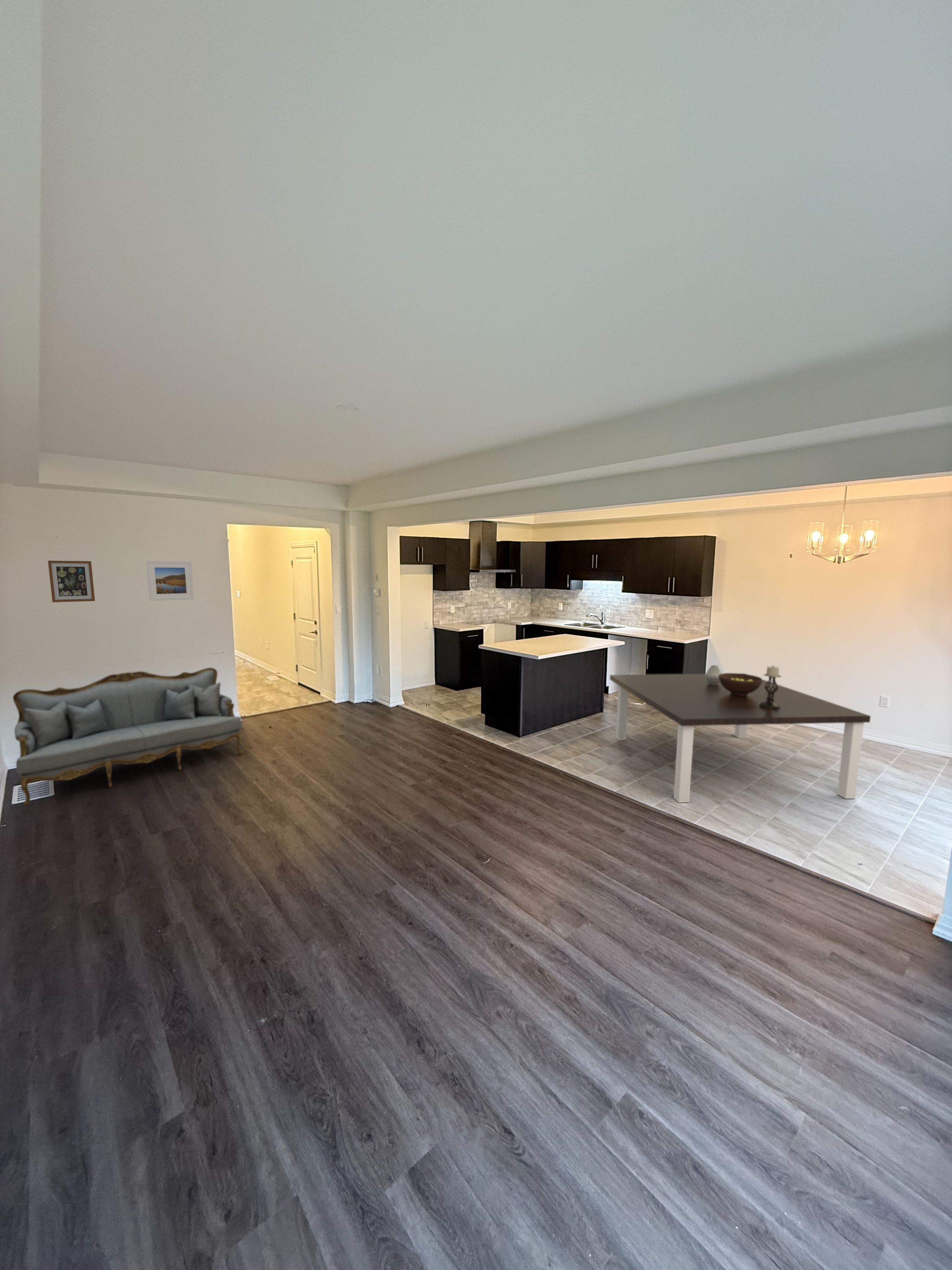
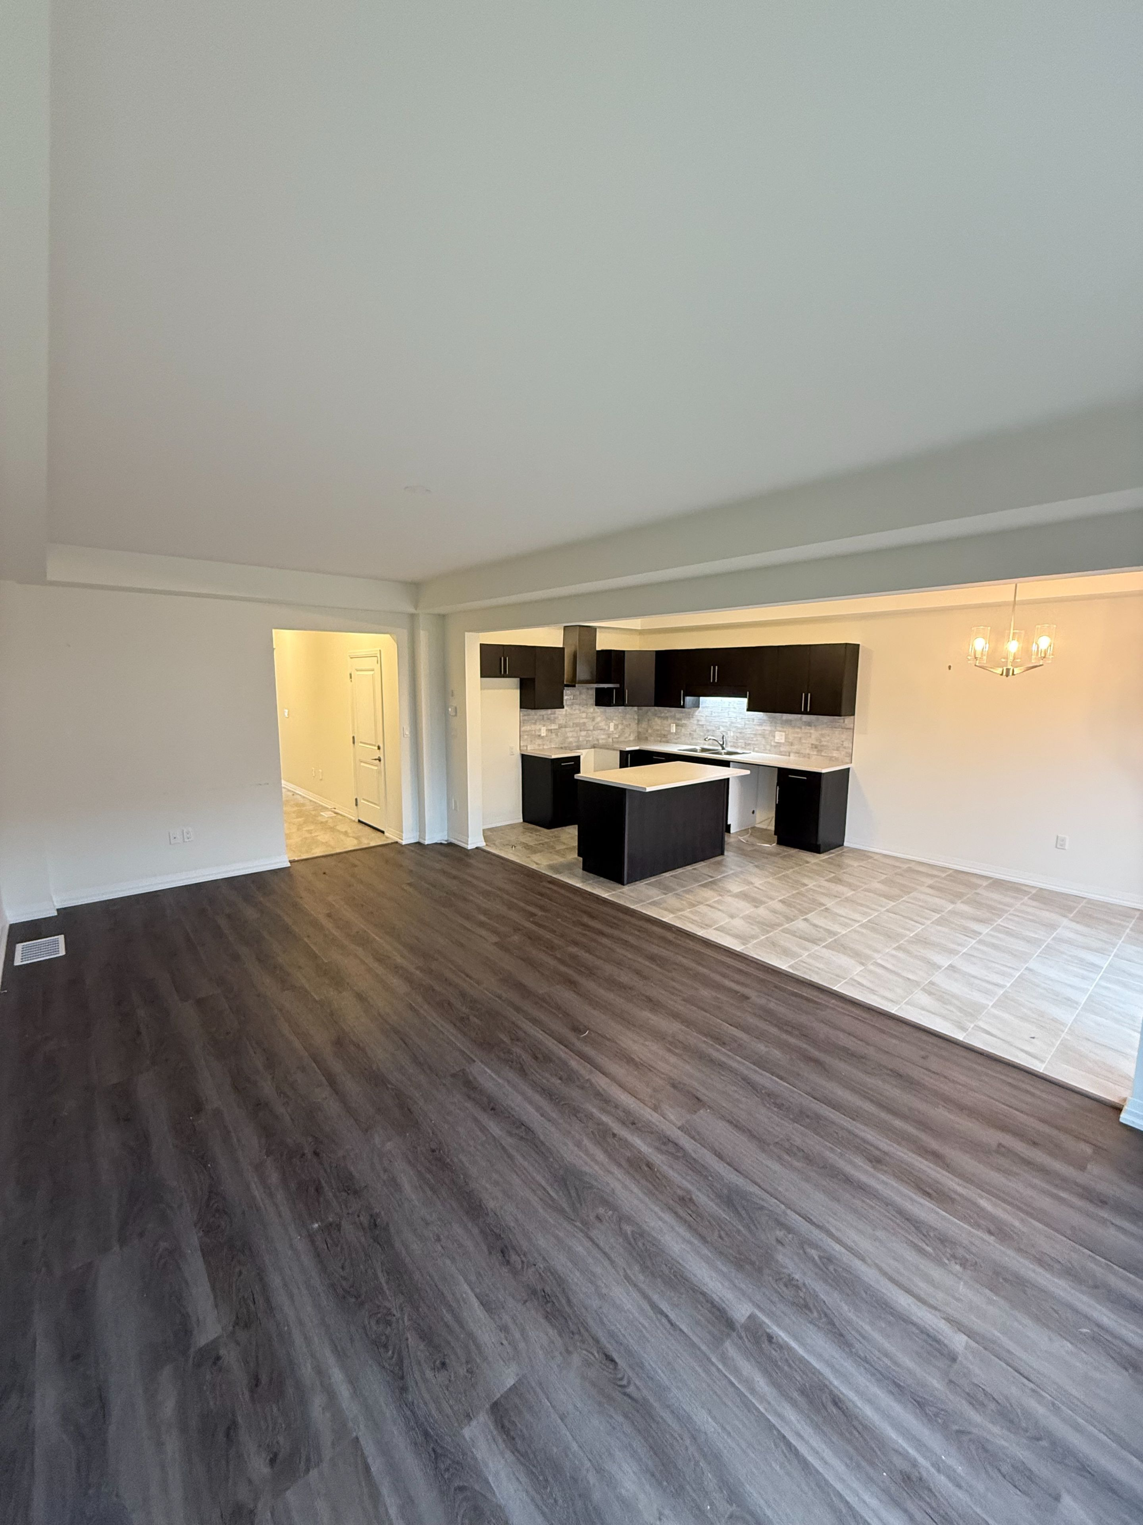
- vase [705,665,722,685]
- dining table [610,673,871,803]
- candle holder [759,665,782,710]
- wall art [48,560,95,603]
- fruit bowl [719,673,762,696]
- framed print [146,560,195,601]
- sofa [13,667,243,806]
